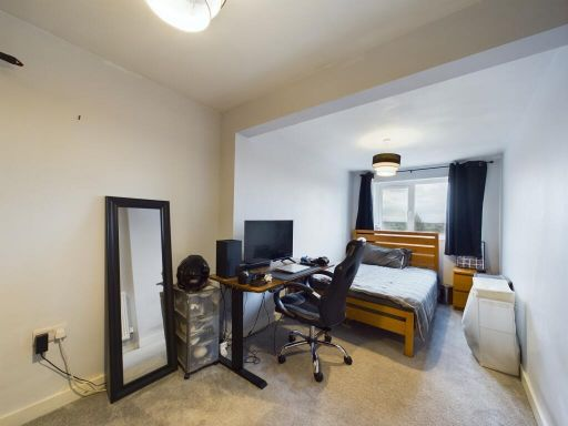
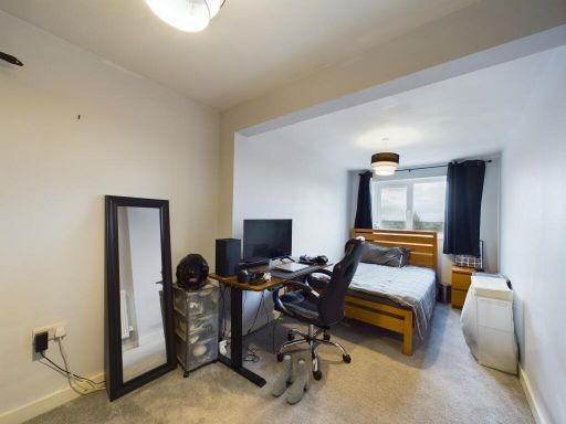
+ boots [271,352,310,405]
